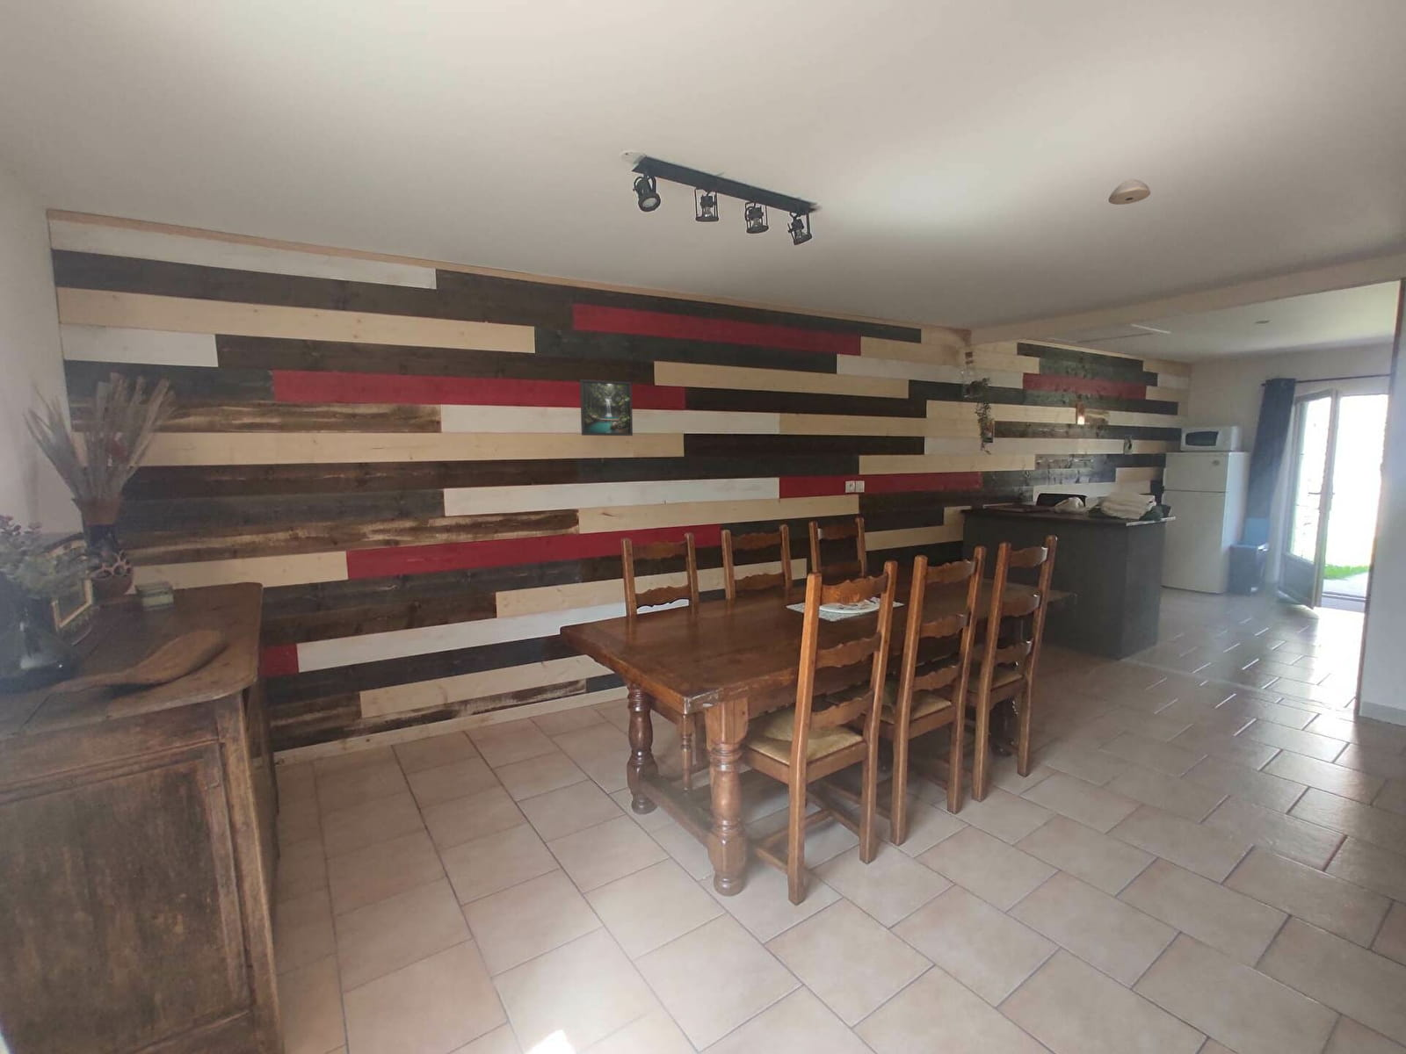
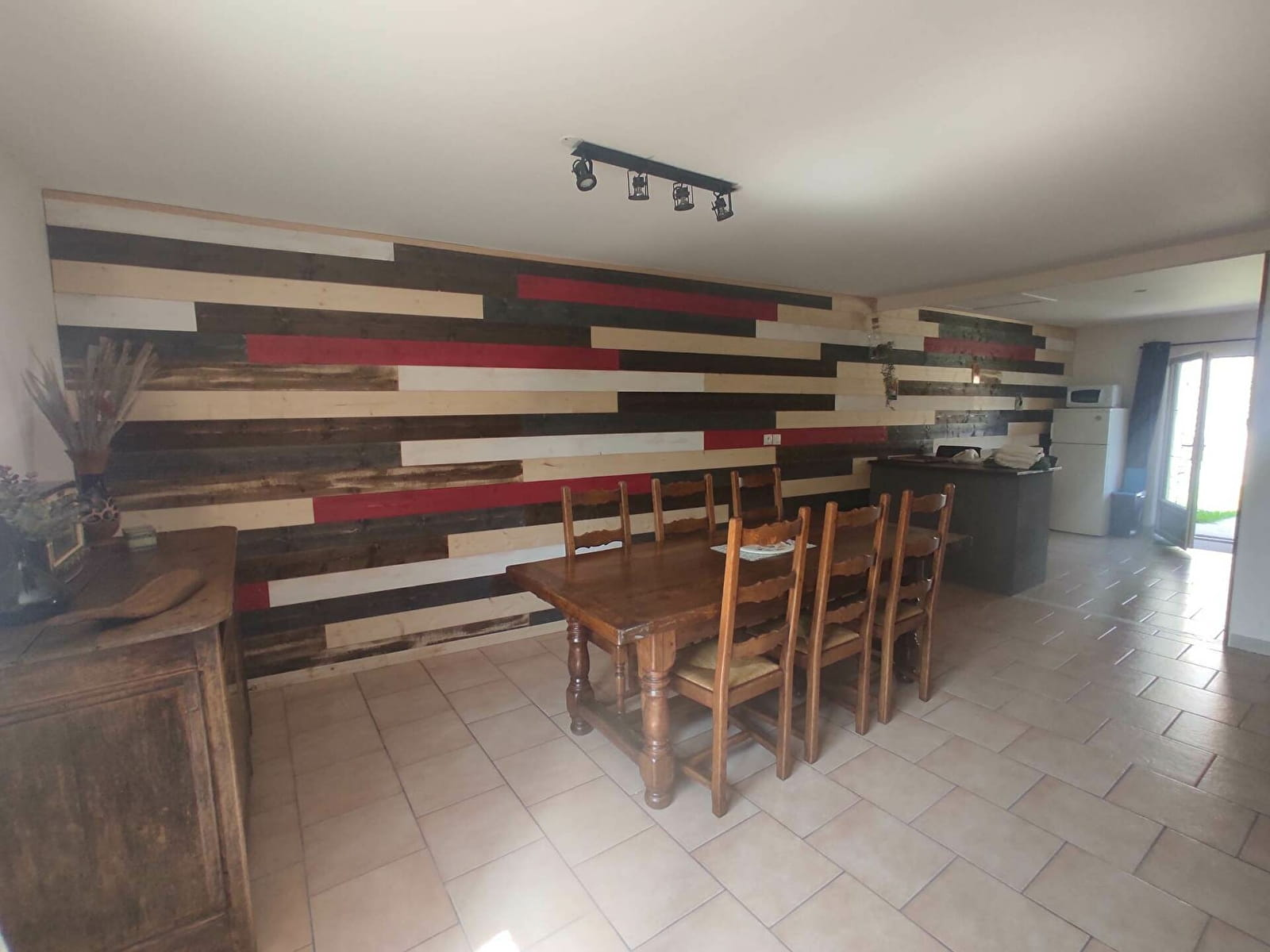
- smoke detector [1107,178,1151,206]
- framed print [579,379,633,436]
